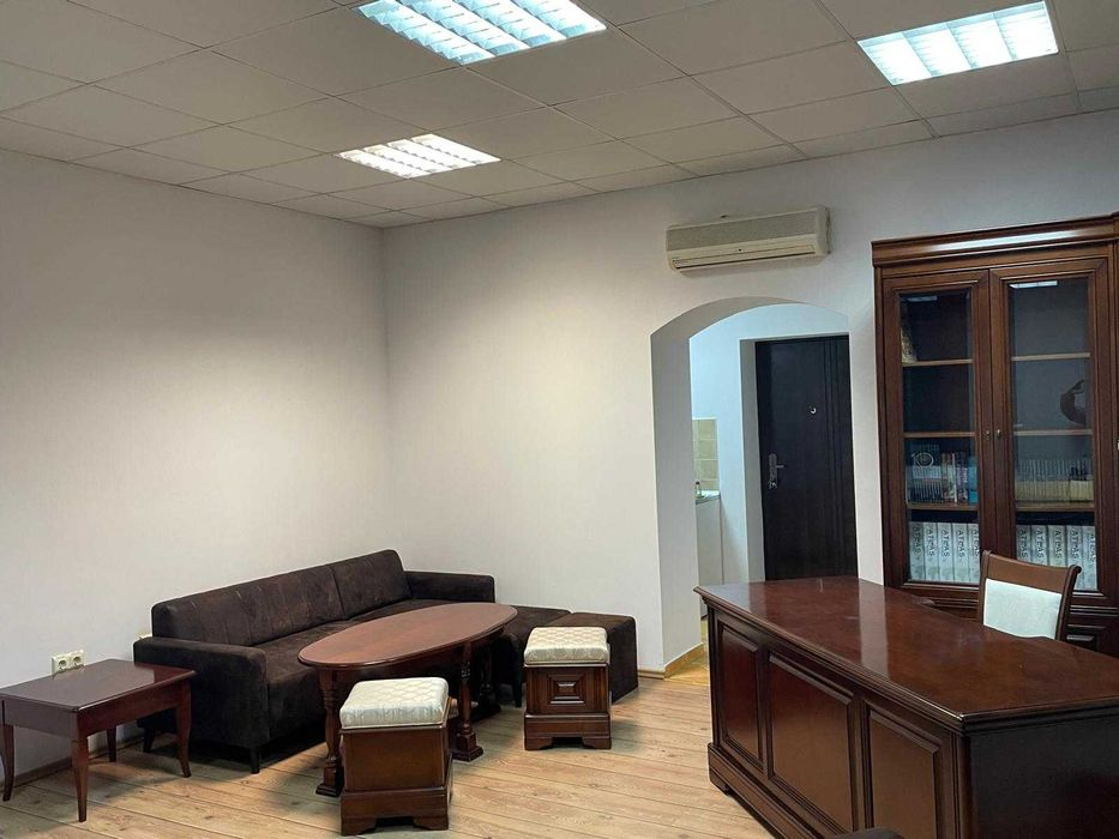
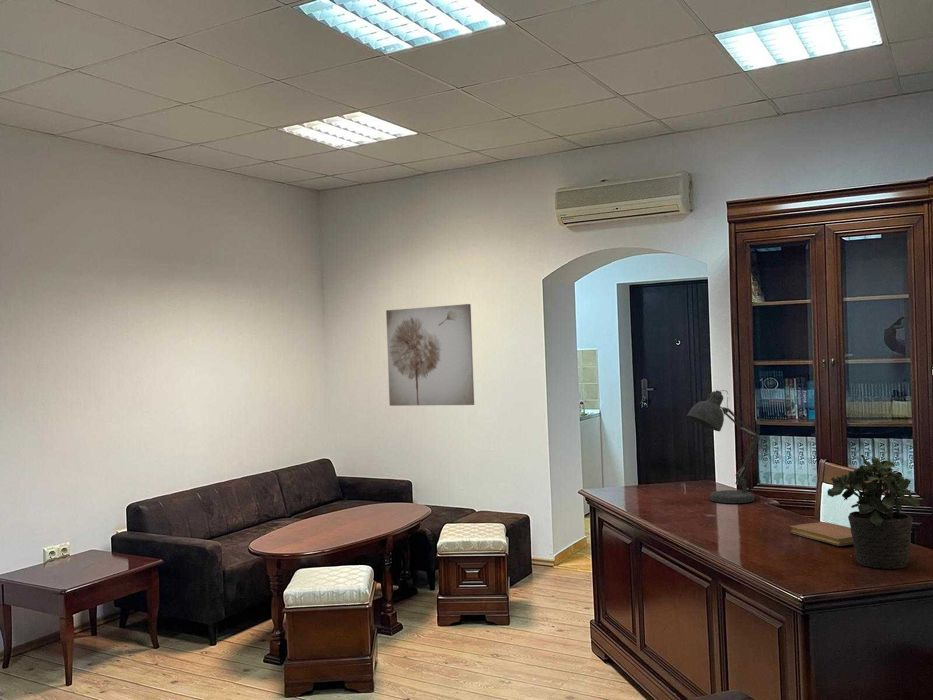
+ potted plant [827,454,921,570]
+ notebook [789,521,854,547]
+ wall art [385,303,475,407]
+ desk lamp [686,389,761,504]
